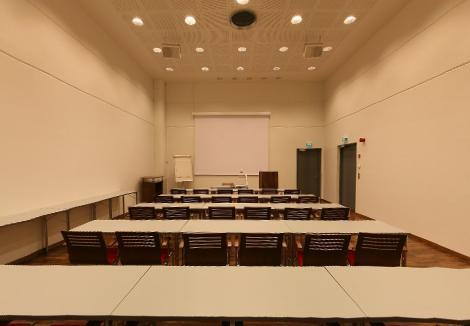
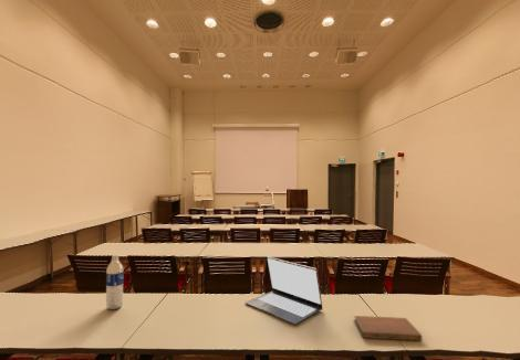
+ notebook [353,315,423,342]
+ laptop [245,256,324,326]
+ water bottle [105,254,125,310]
